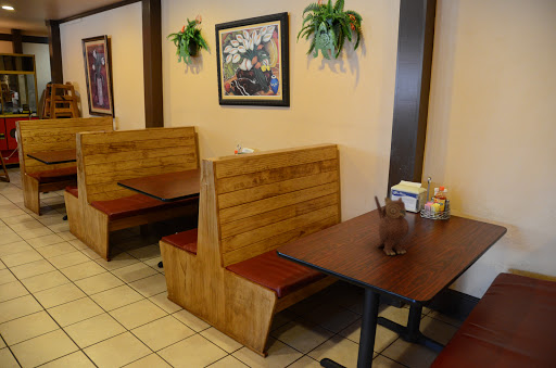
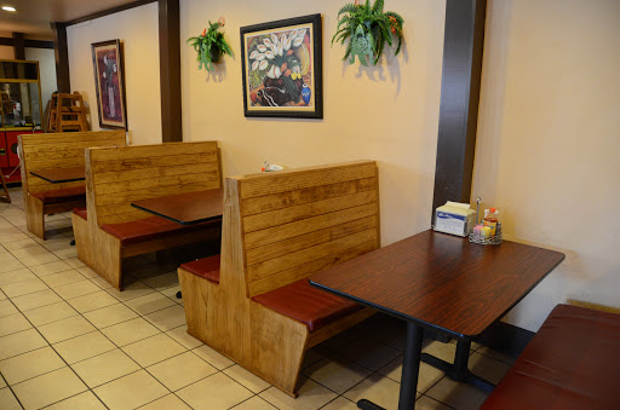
- teapot [374,195,410,256]
